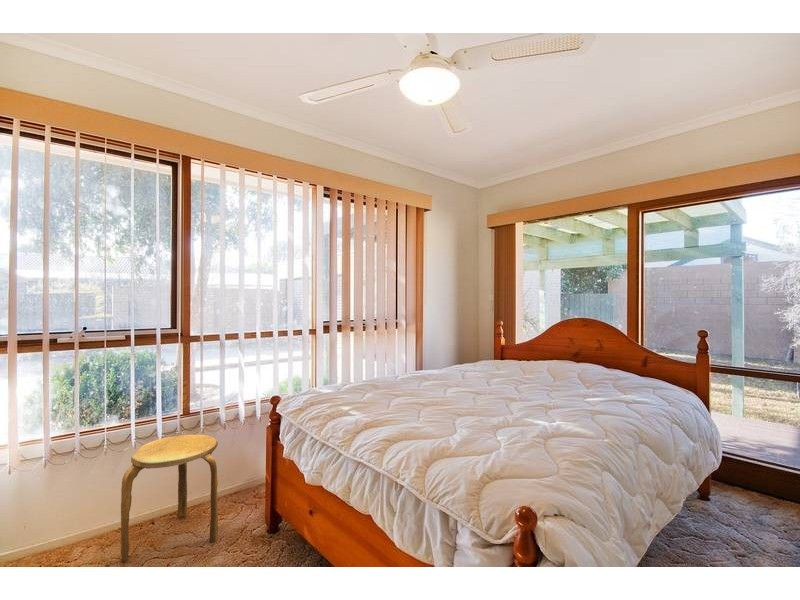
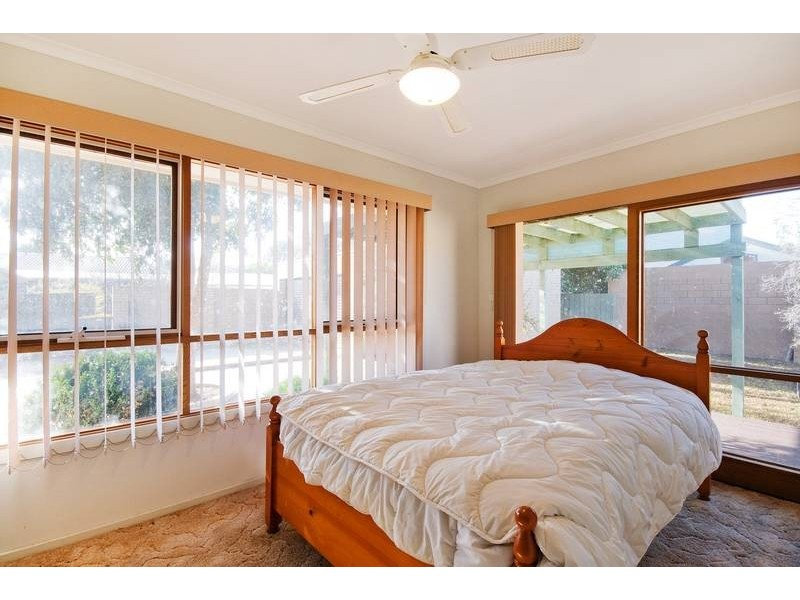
- stool [120,434,219,564]
